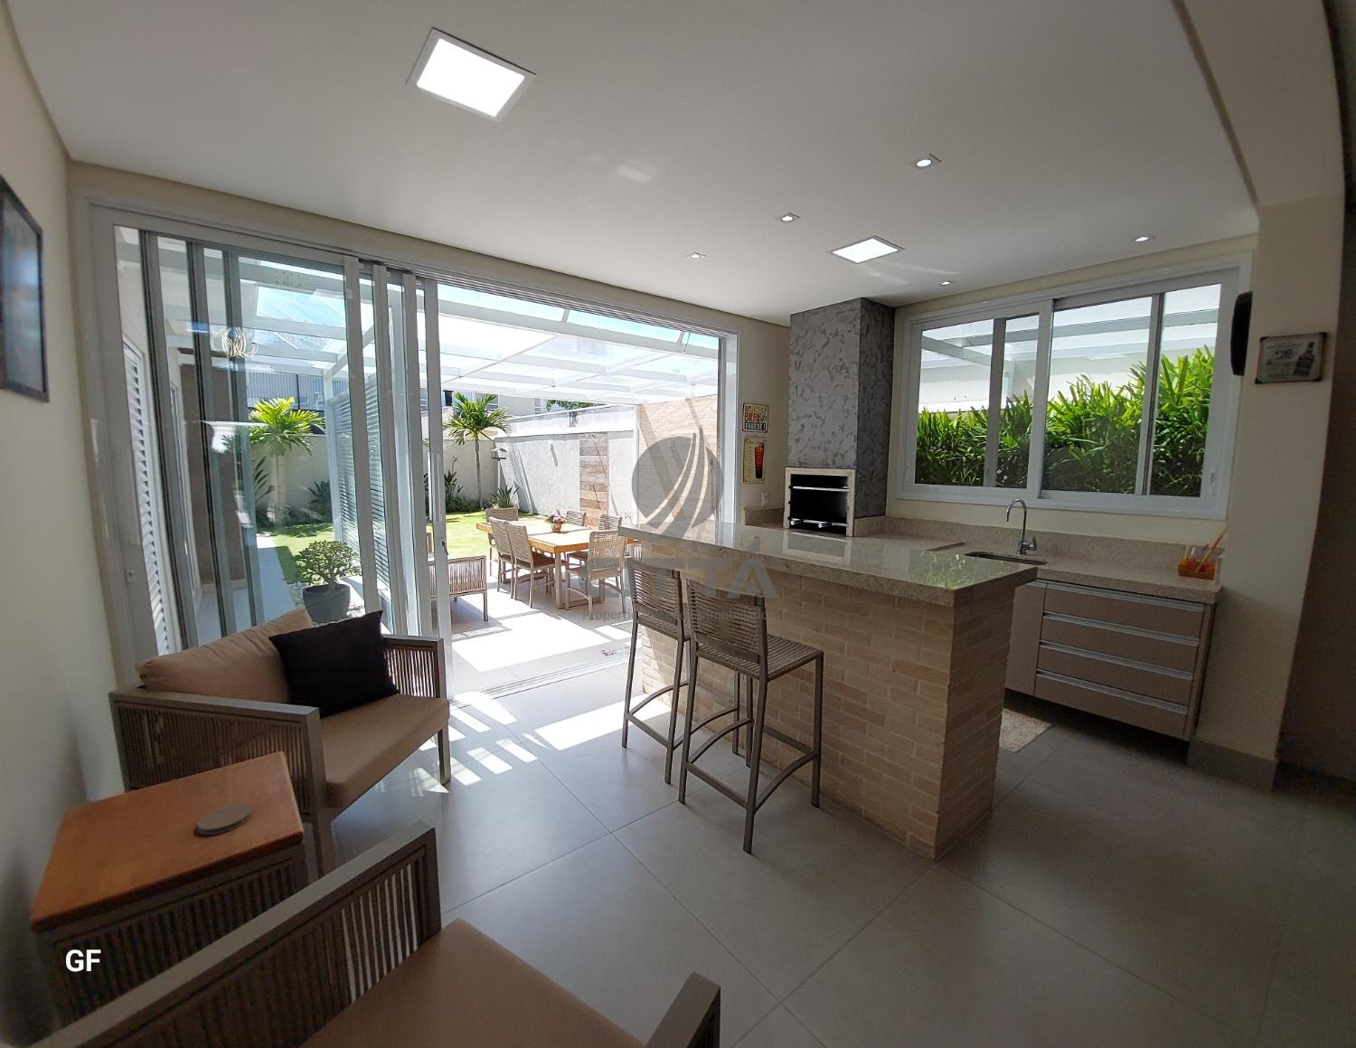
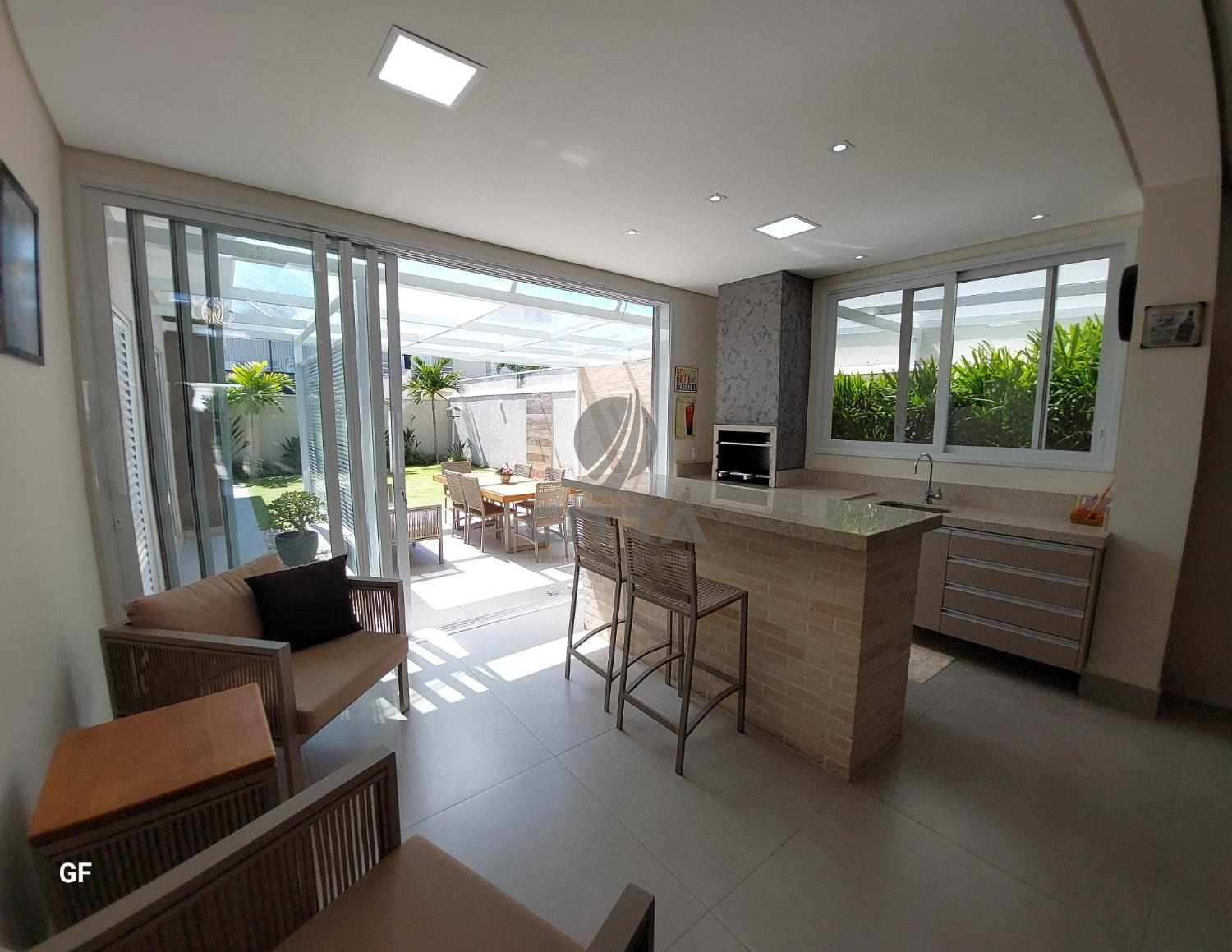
- coaster [196,803,253,836]
